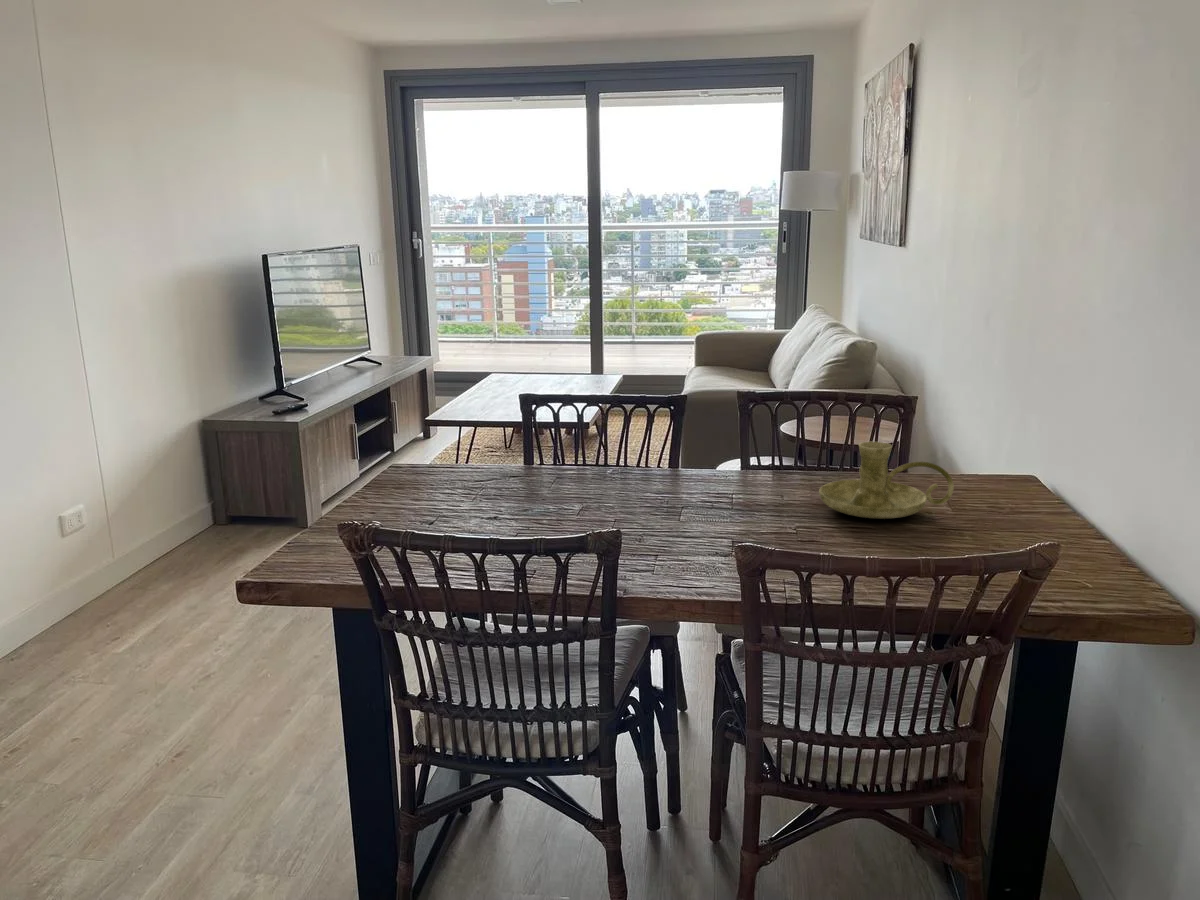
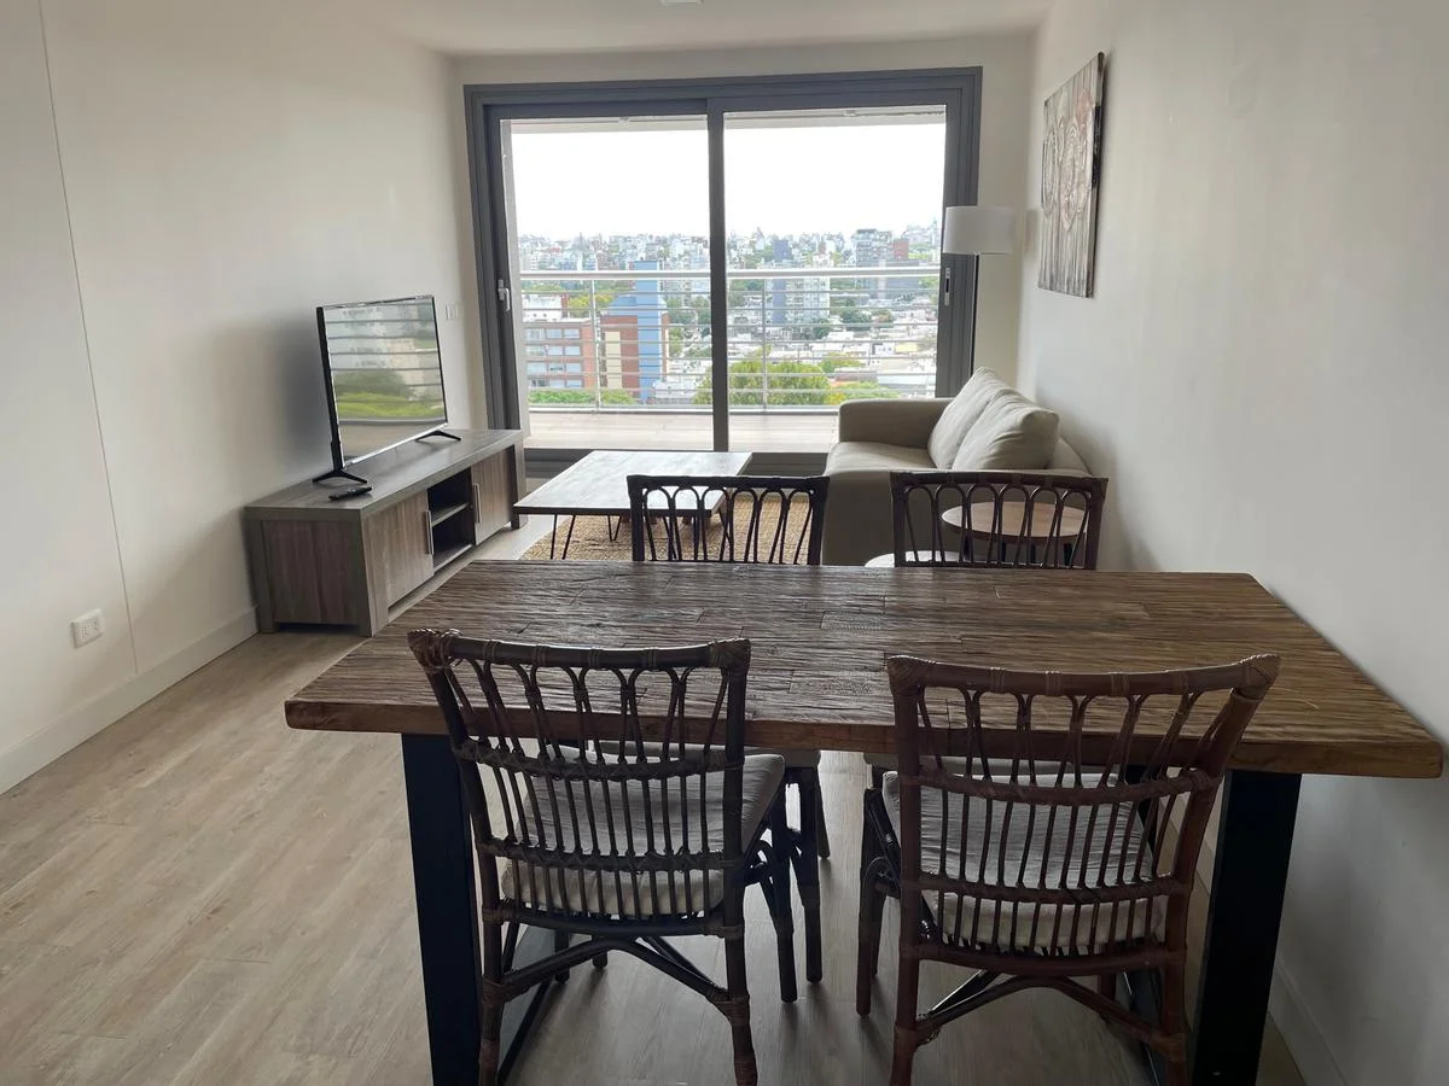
- candle holder [818,441,955,520]
